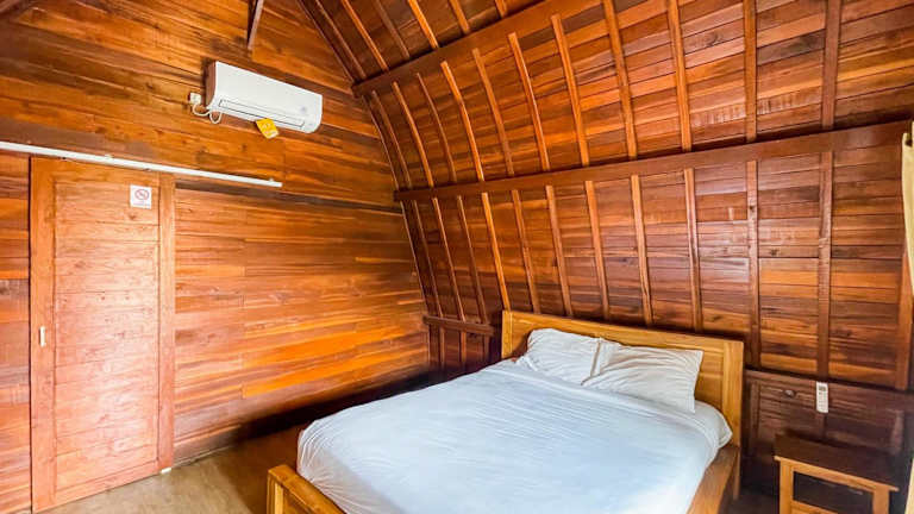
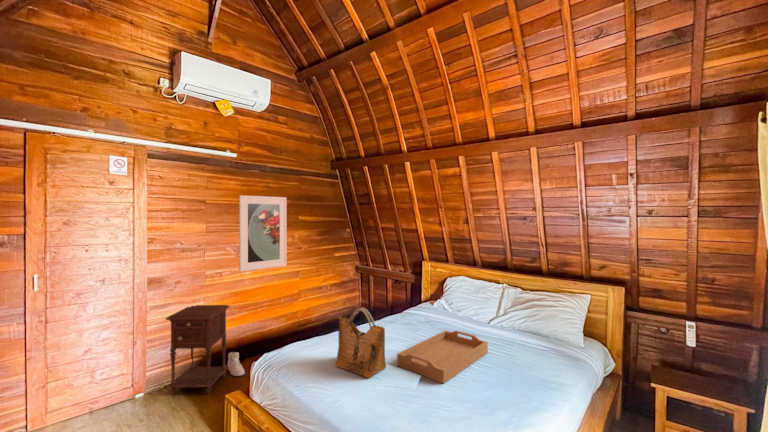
+ grocery bag [335,306,387,379]
+ sneaker [226,351,246,377]
+ serving tray [396,329,489,385]
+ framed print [238,194,288,273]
+ nightstand [165,304,231,395]
